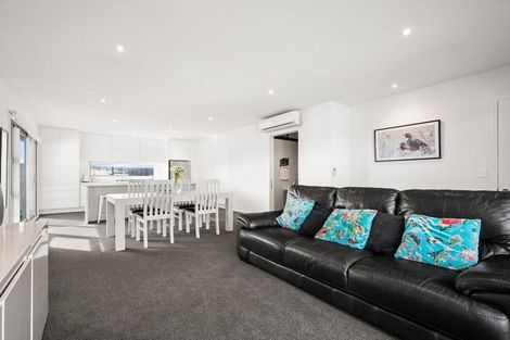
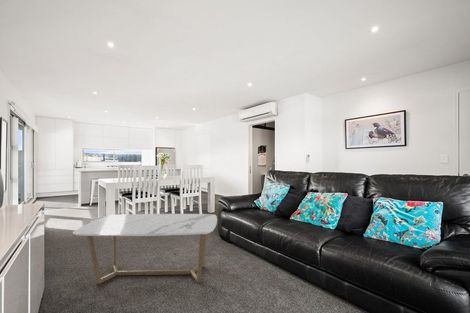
+ coffee table [72,213,218,285]
